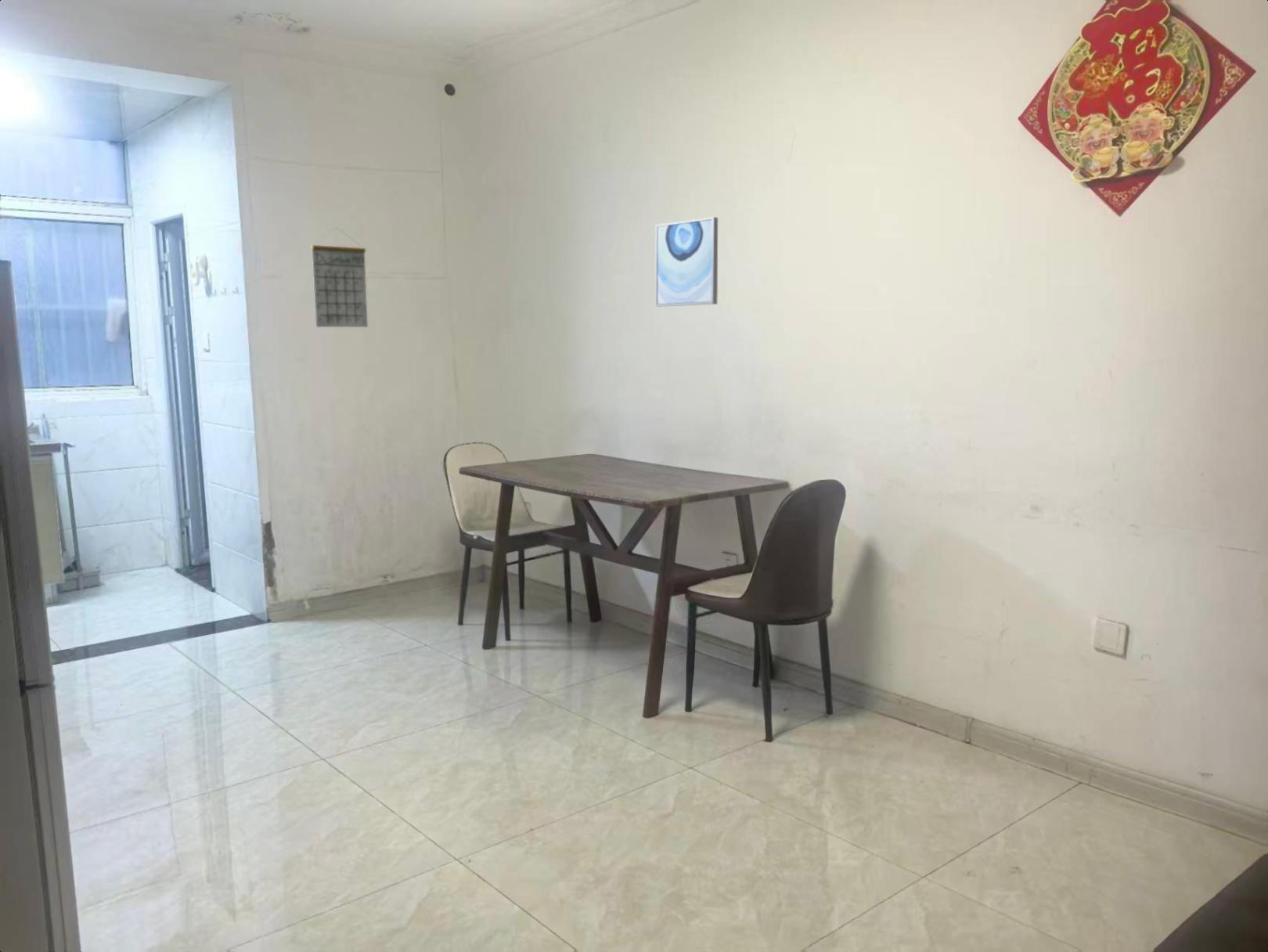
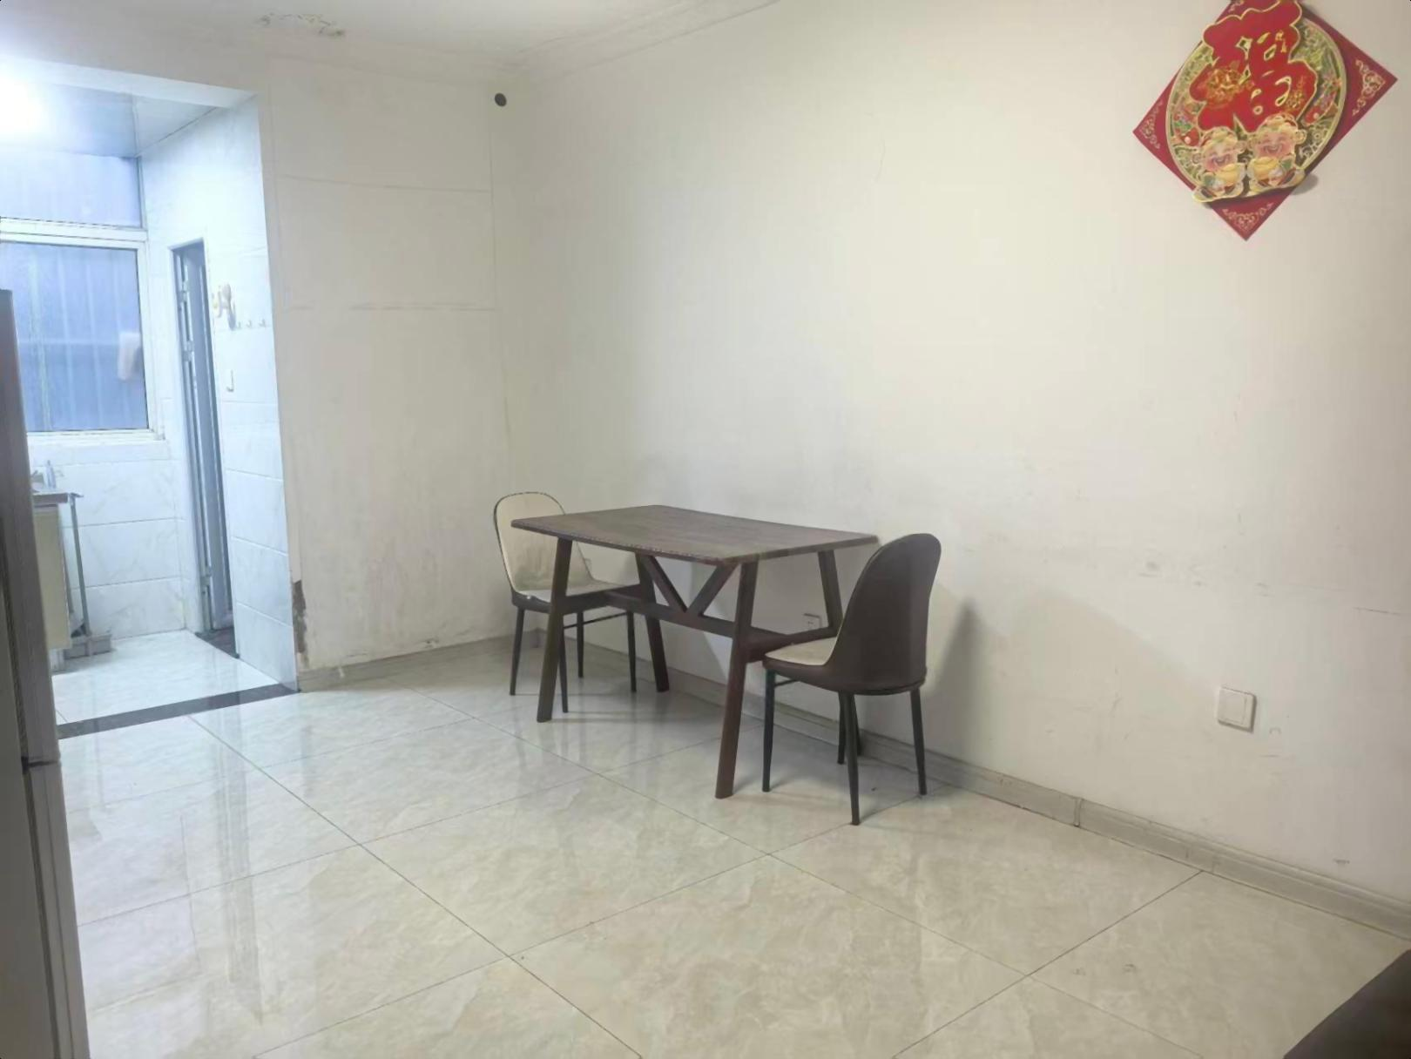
- wall art [655,216,719,307]
- calendar [310,227,369,328]
